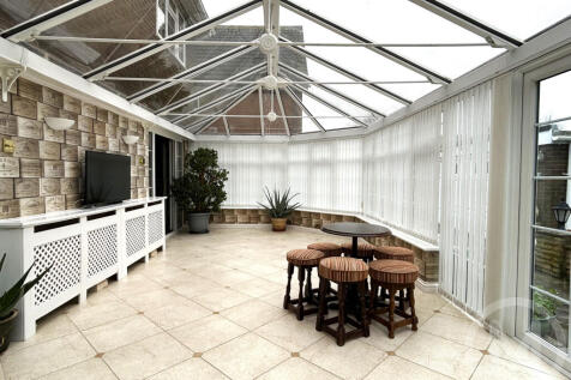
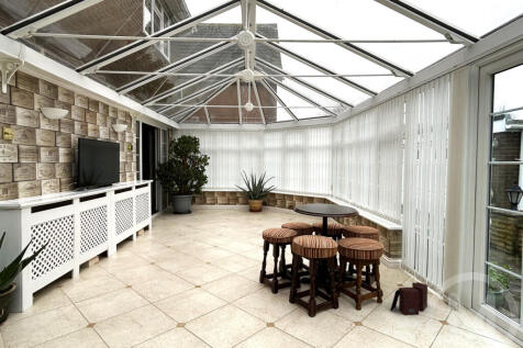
+ speaker [389,281,429,316]
